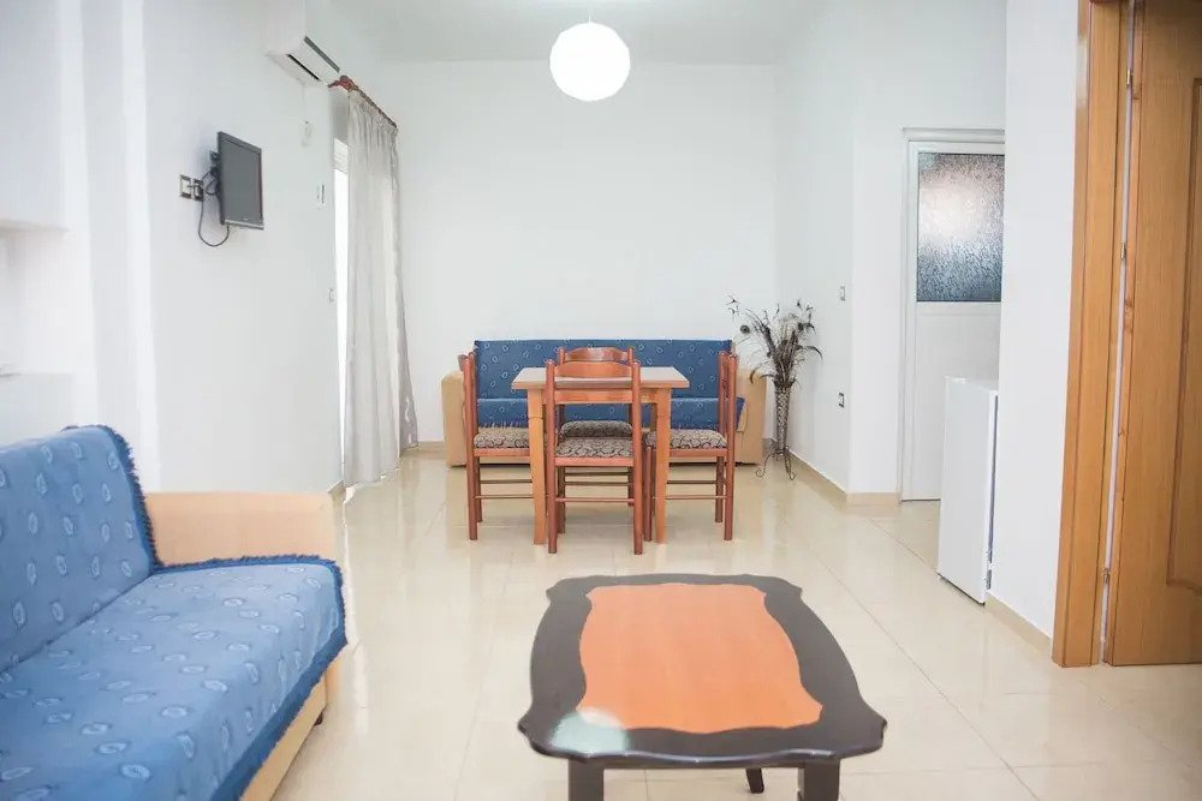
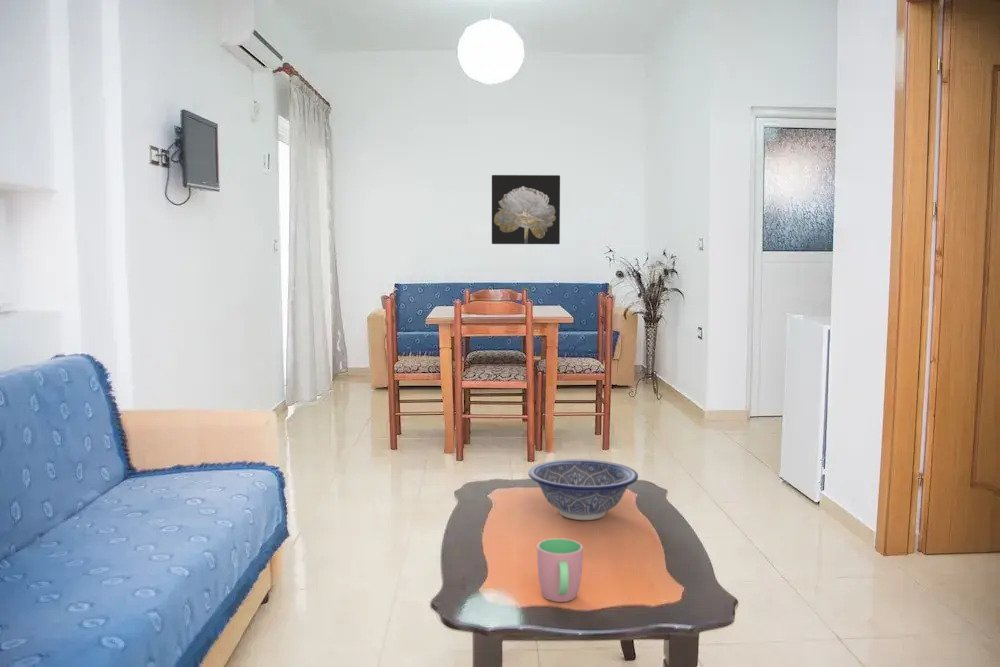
+ cup [536,537,584,603]
+ wall art [491,174,561,245]
+ decorative bowl [527,459,639,521]
